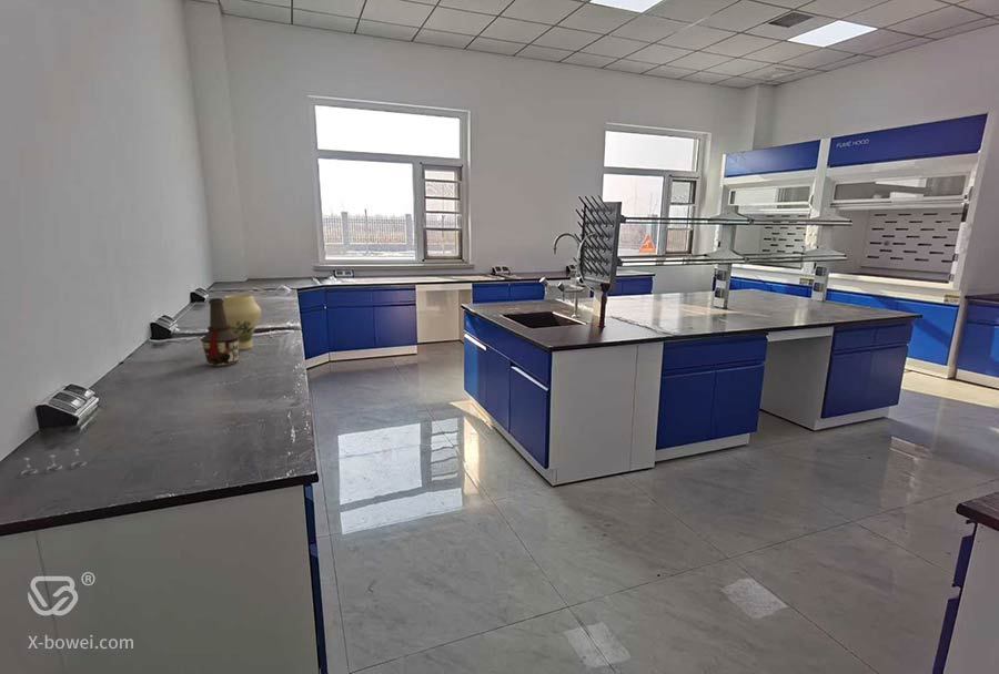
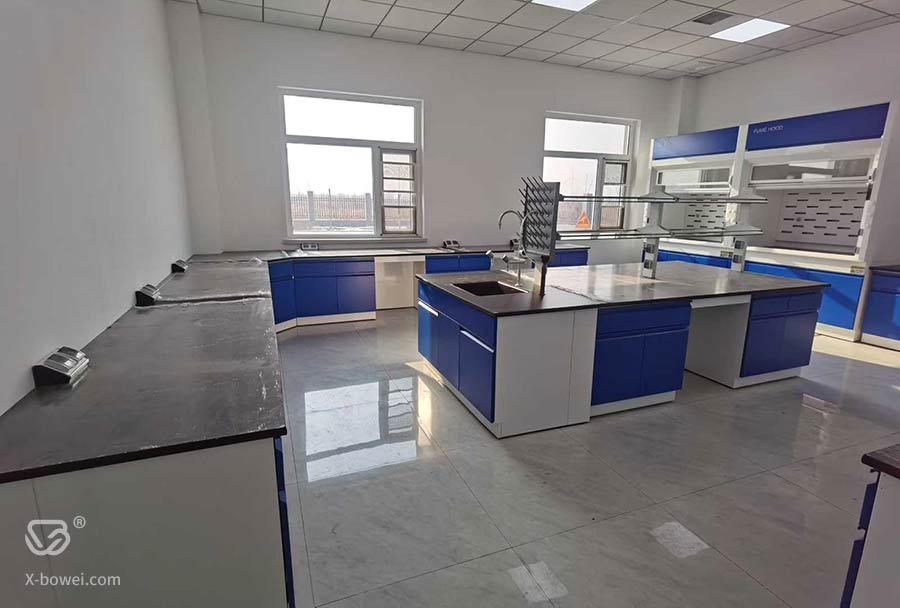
- pendant light [20,448,88,477]
- vase [222,294,262,350]
- bottle [200,297,240,368]
